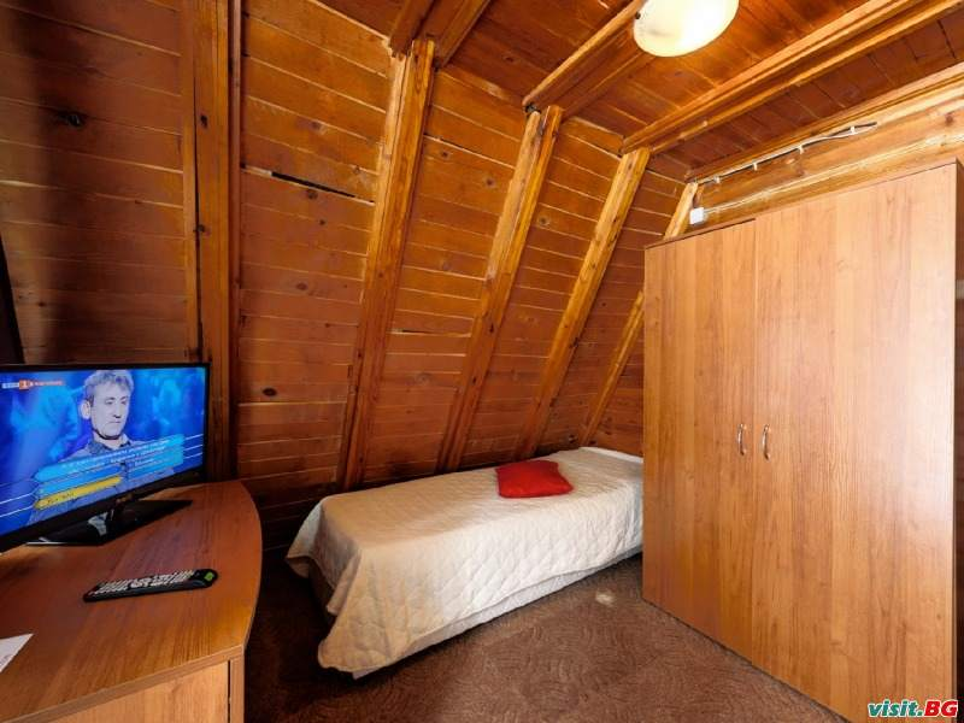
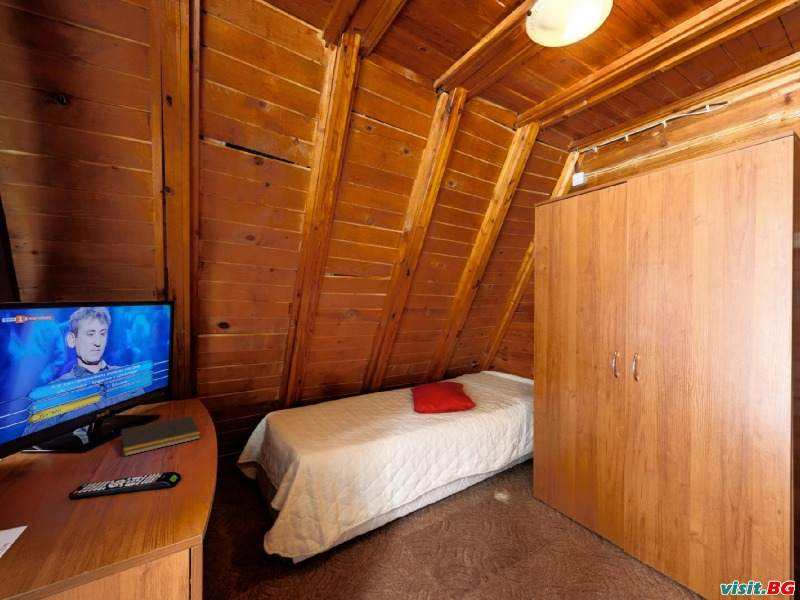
+ notepad [118,415,202,457]
